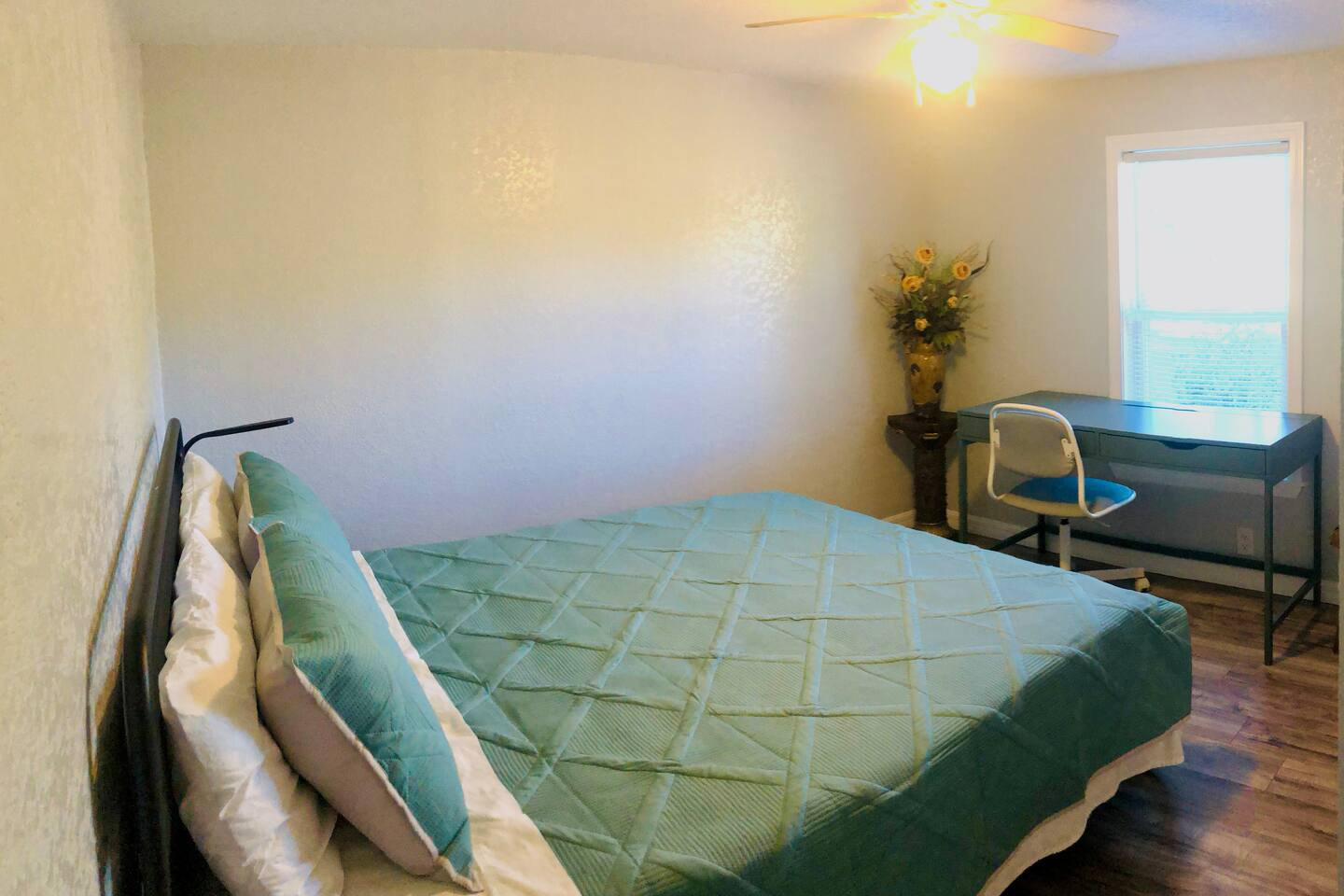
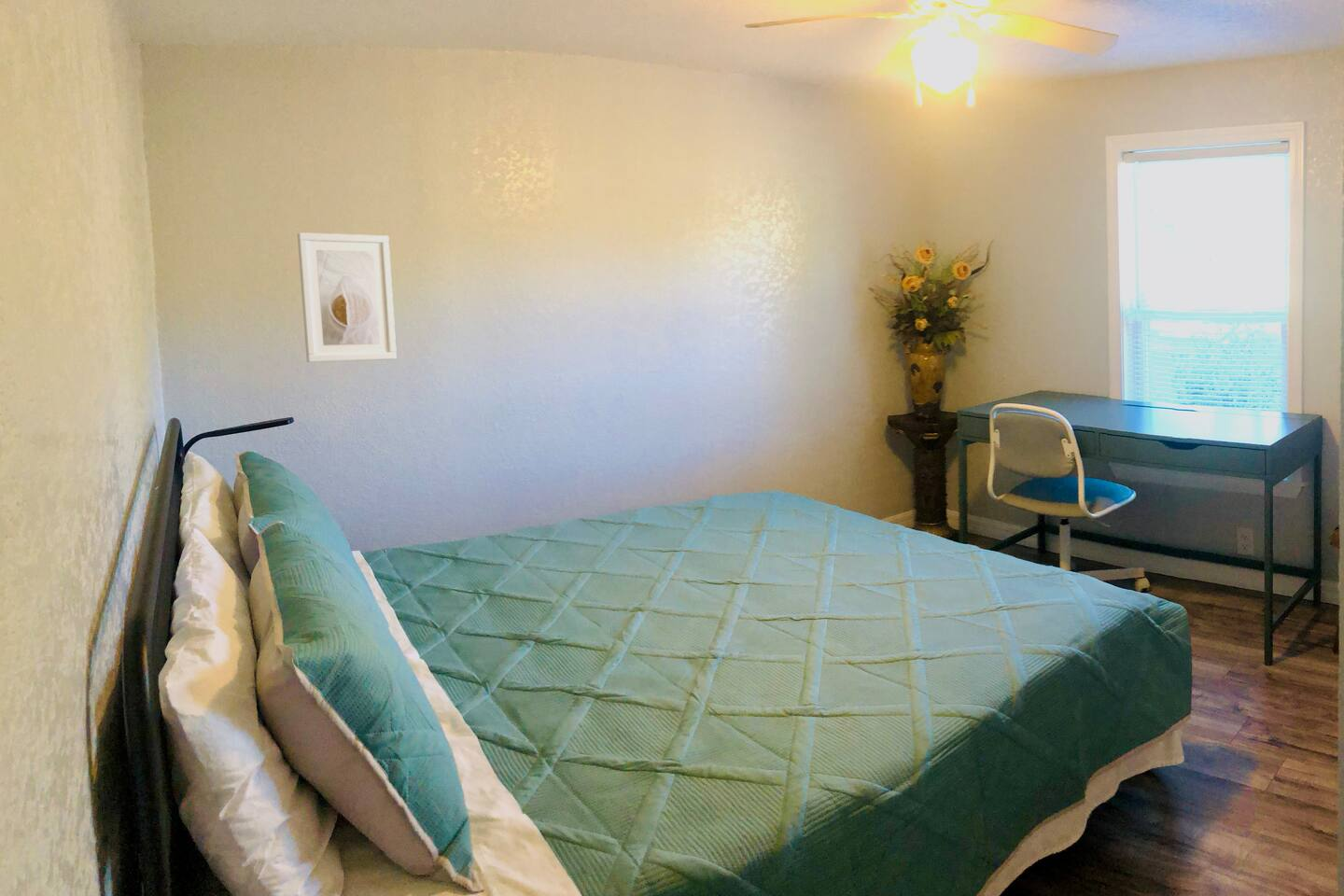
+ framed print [297,231,398,363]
